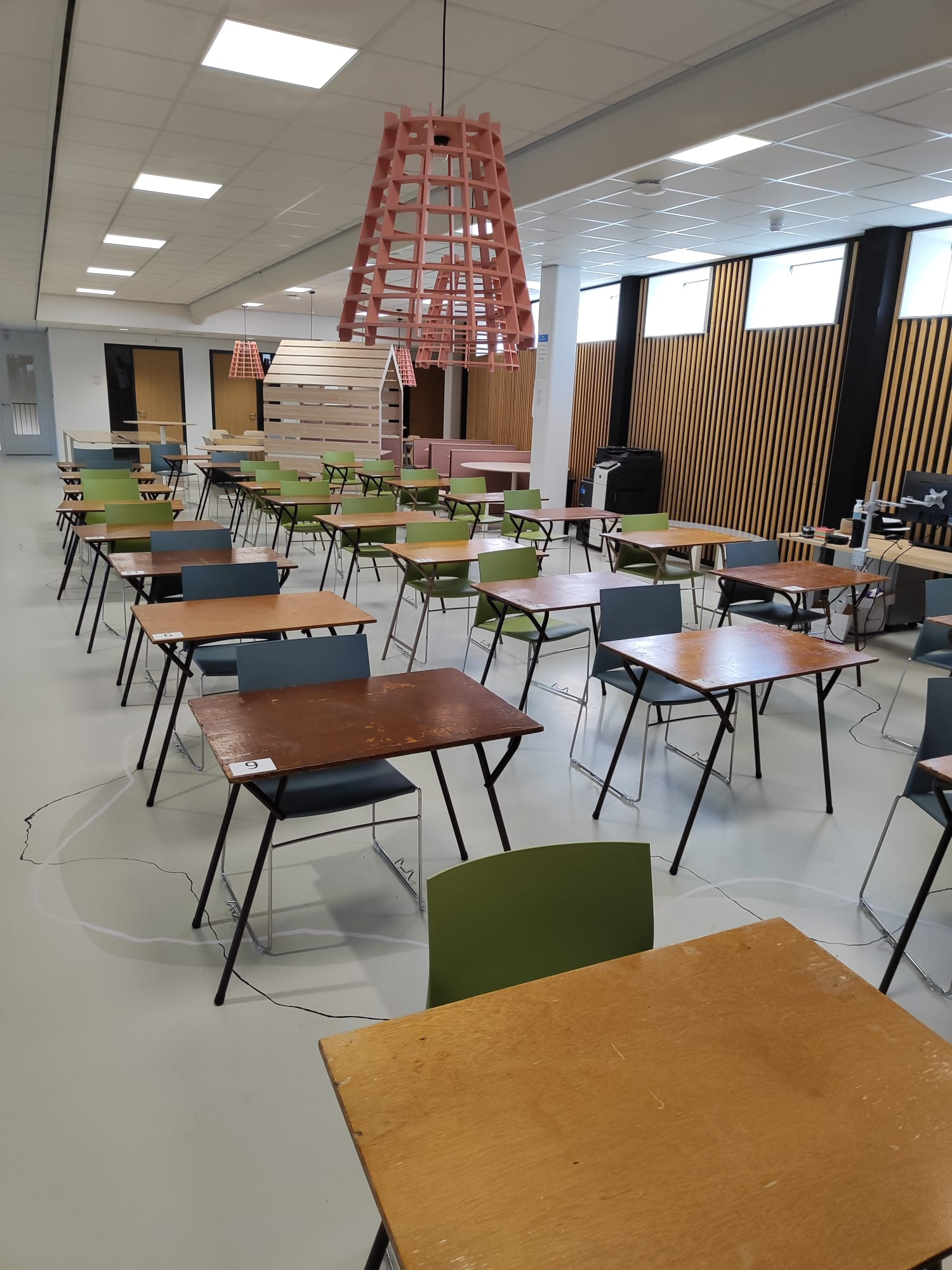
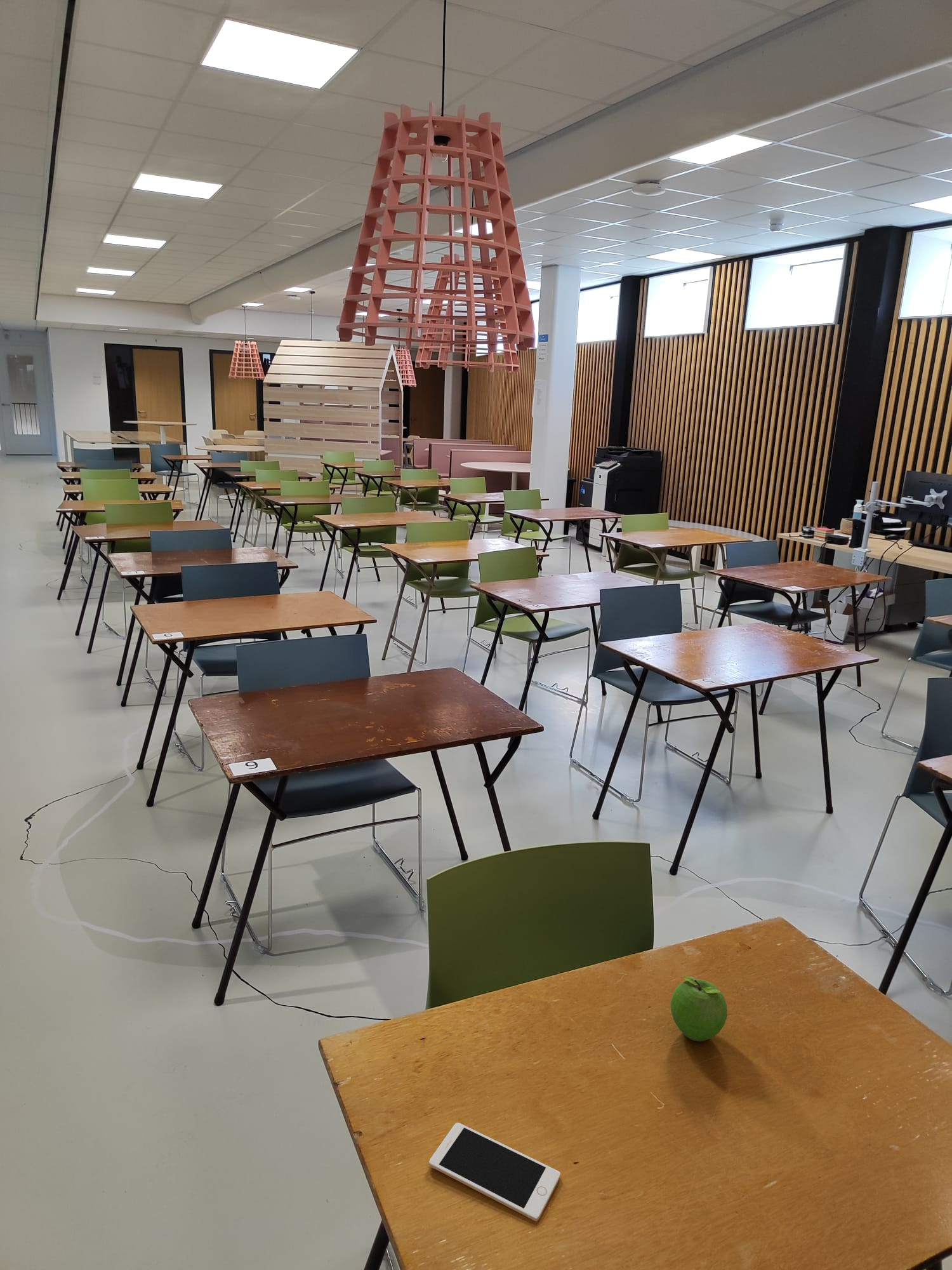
+ cell phone [428,1122,561,1222]
+ fruit [670,976,728,1042]
